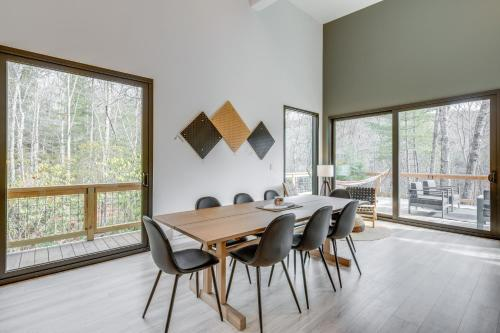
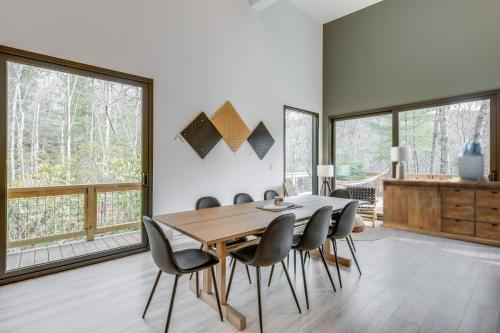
+ sideboard [379,178,500,247]
+ sculpture bust [450,140,490,182]
+ lamp [390,145,412,180]
